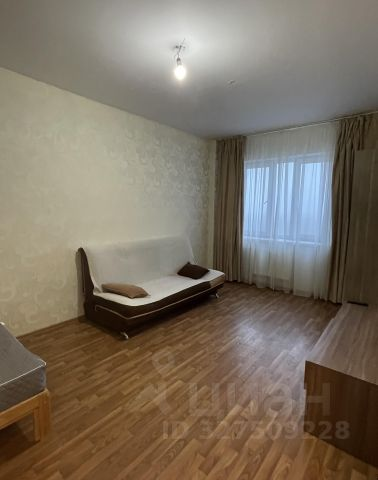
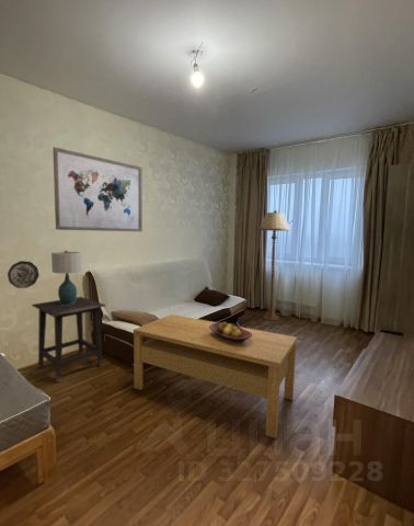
+ coffee table [133,313,298,439]
+ wall art [51,146,143,232]
+ side table [31,296,106,384]
+ floor lamp [257,209,291,321]
+ fruit bowl [209,321,252,343]
+ table lamp [50,250,82,305]
+ decorative plate [7,260,39,289]
